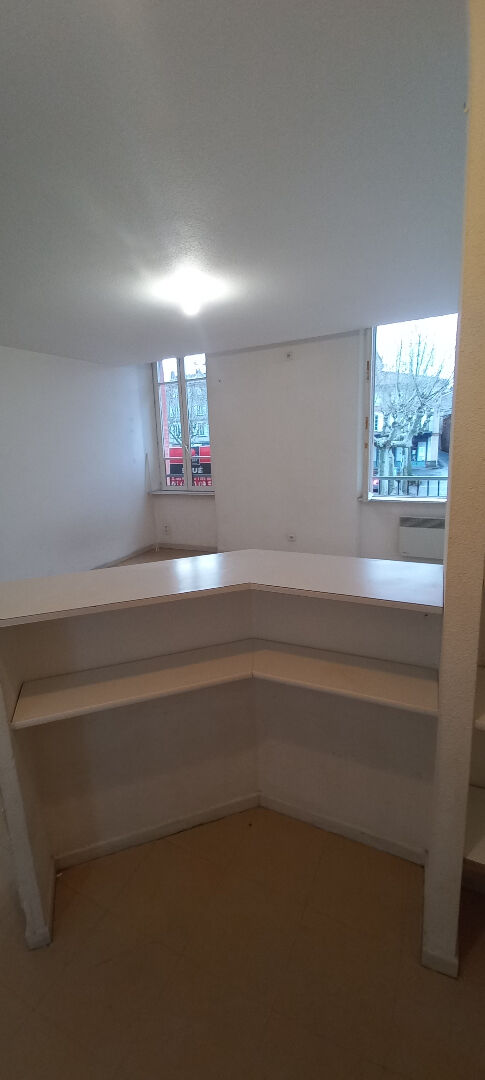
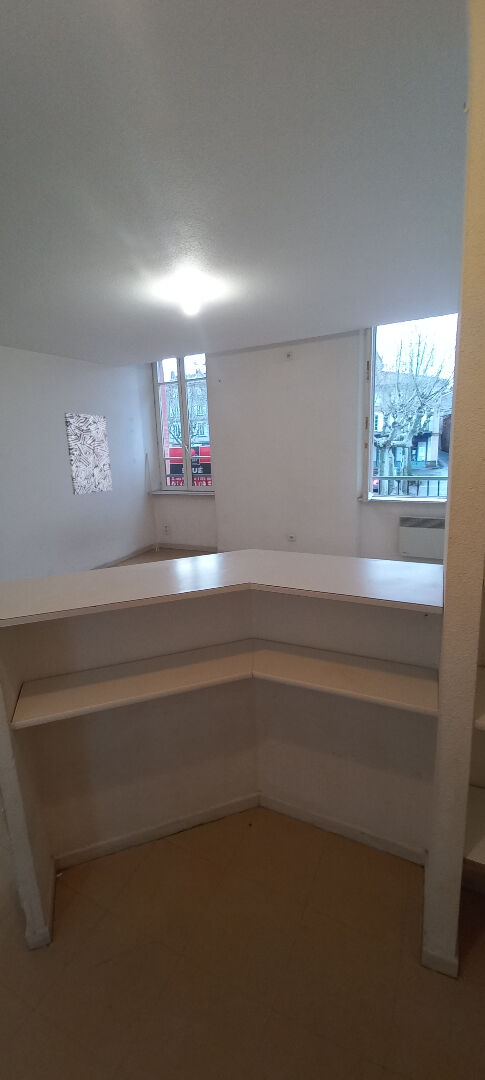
+ wall art [63,412,113,496]
